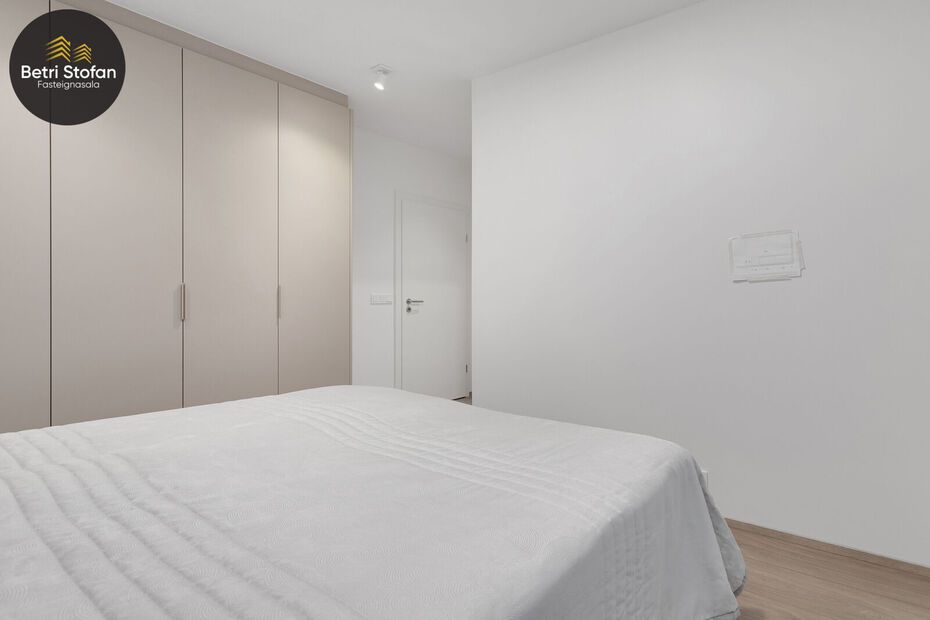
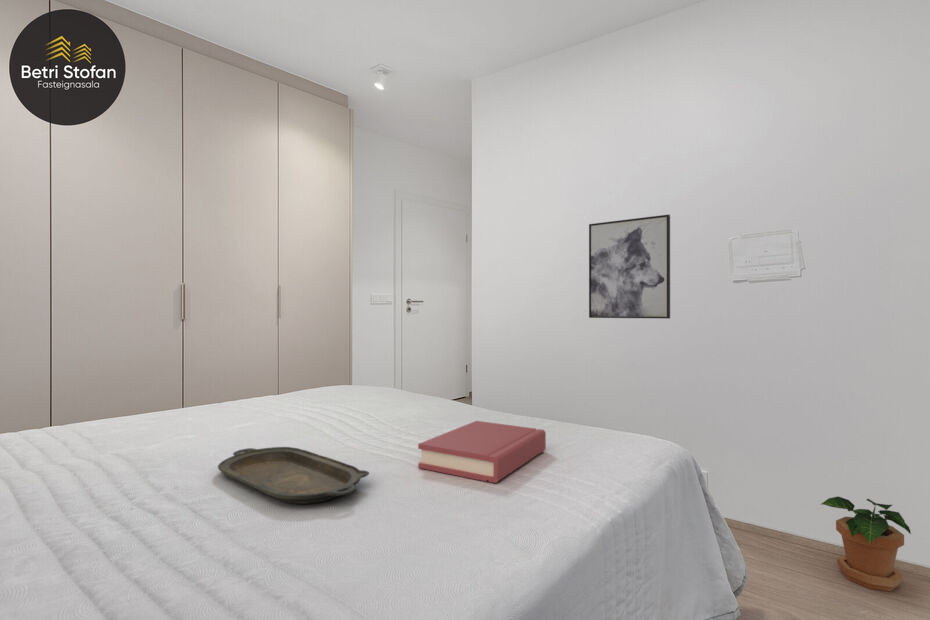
+ wall art [588,214,671,319]
+ hardback book [417,420,547,484]
+ serving tray [217,446,370,505]
+ potted plant [819,495,912,592]
